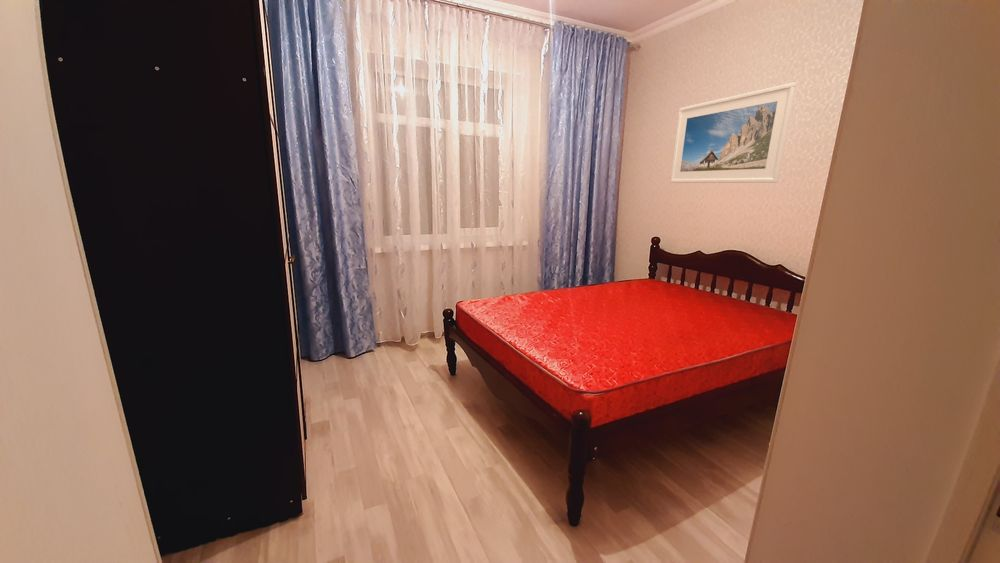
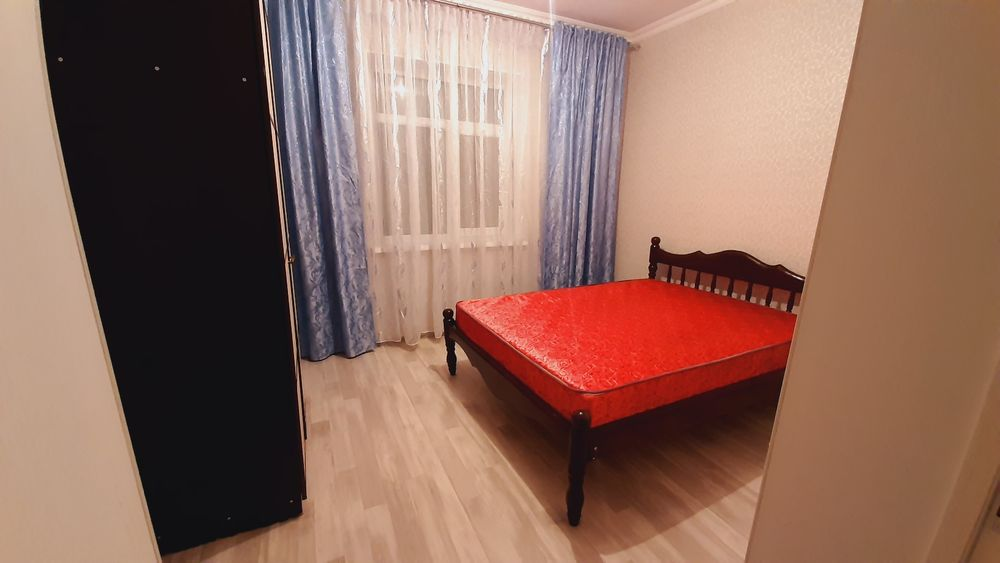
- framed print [669,81,798,184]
